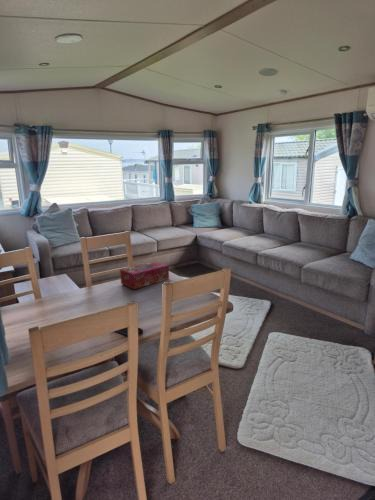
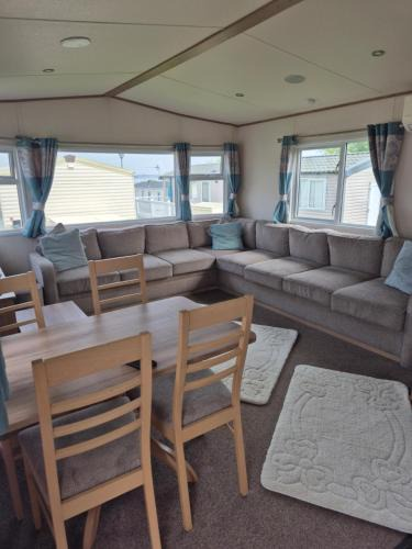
- tissue box [119,260,170,290]
